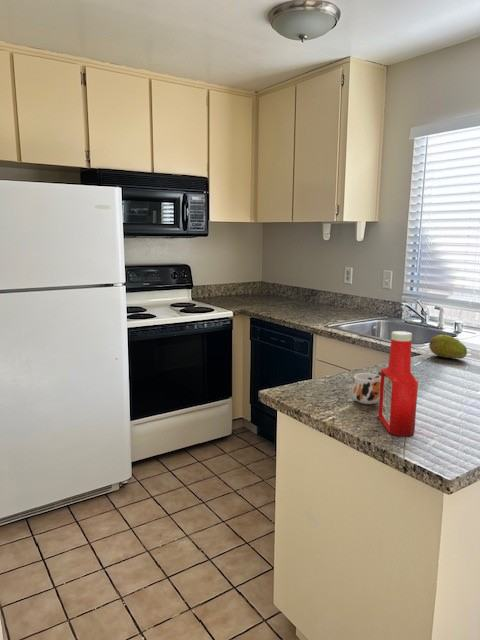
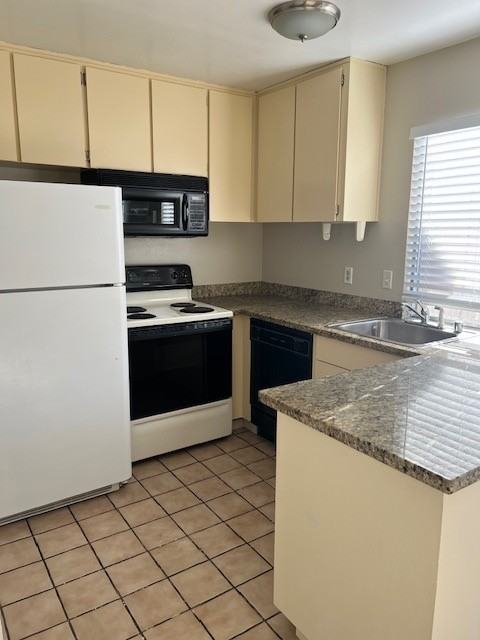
- soap bottle [377,330,419,437]
- fruit [428,334,468,359]
- mug [350,371,381,405]
